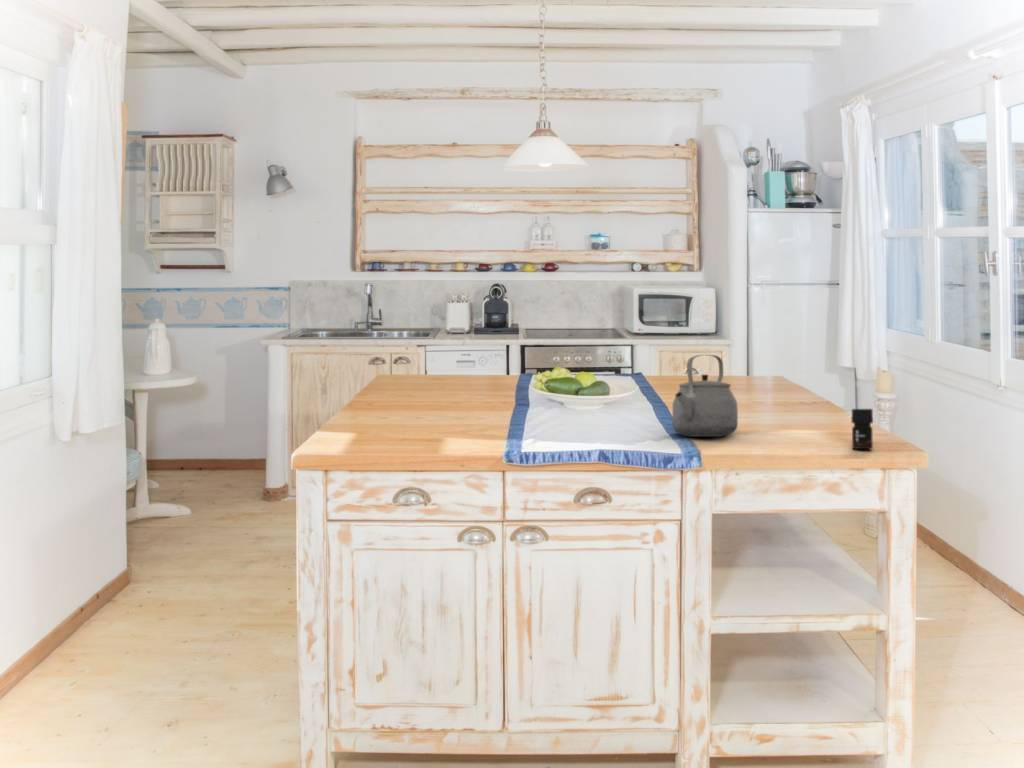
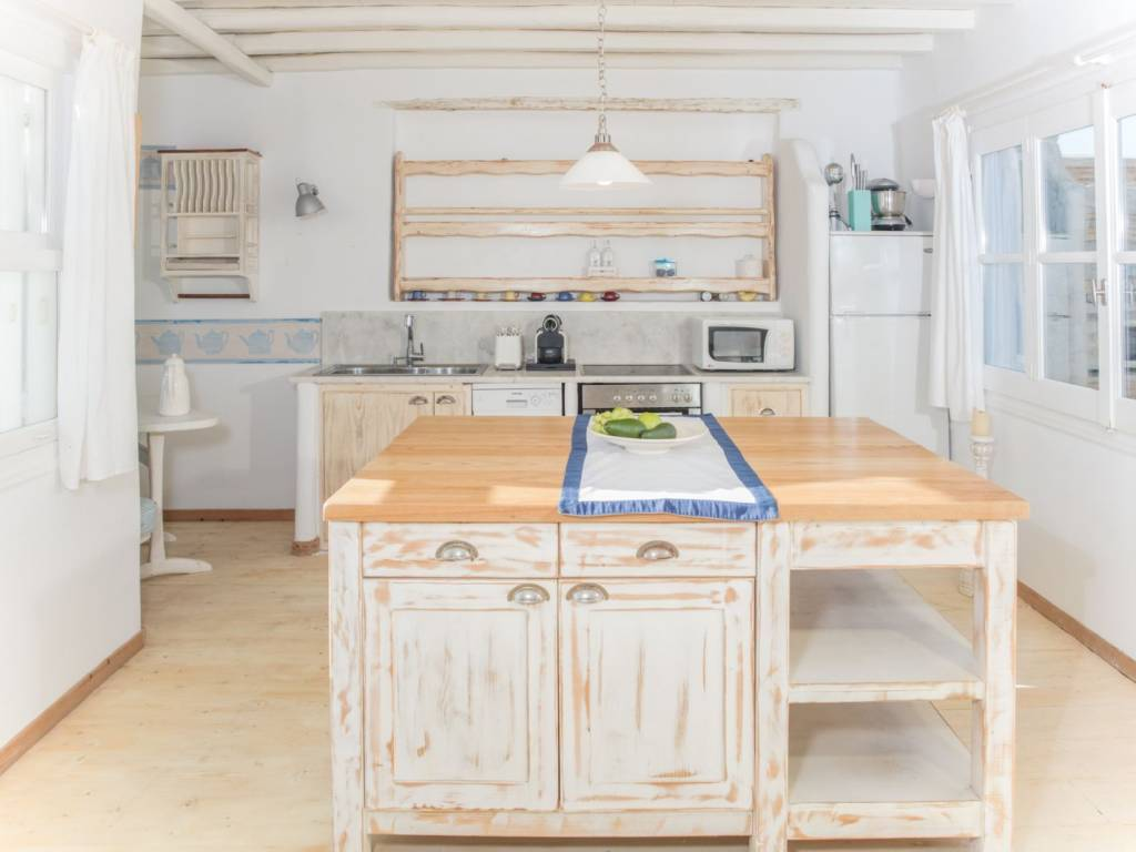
- jar [850,408,874,450]
- tea kettle [672,354,739,438]
